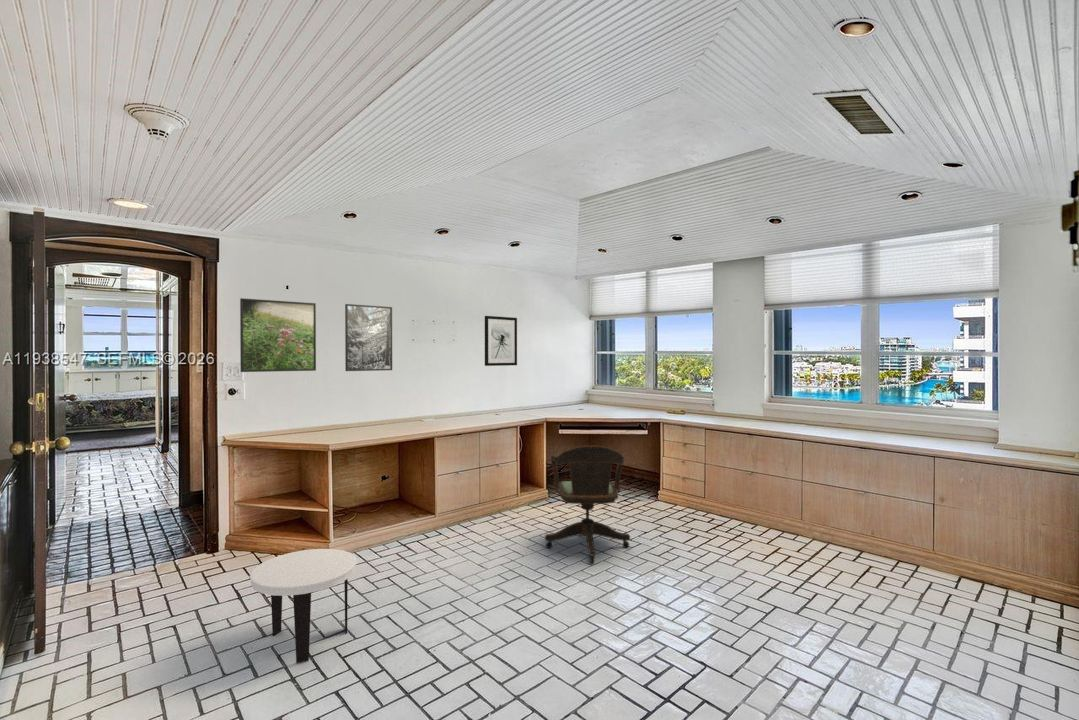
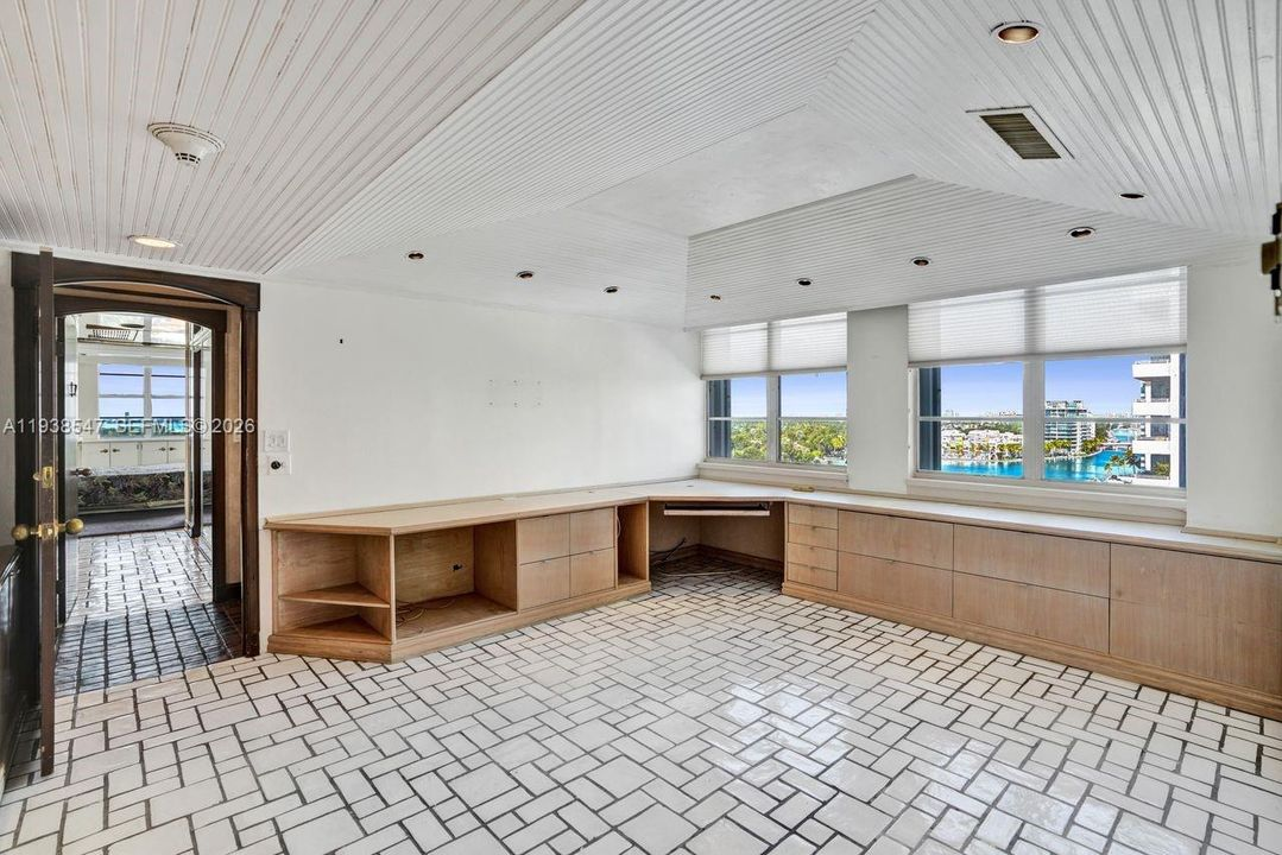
- wall art [484,315,518,367]
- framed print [344,303,393,372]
- side table [249,548,358,664]
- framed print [239,297,317,373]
- office chair [544,445,631,564]
